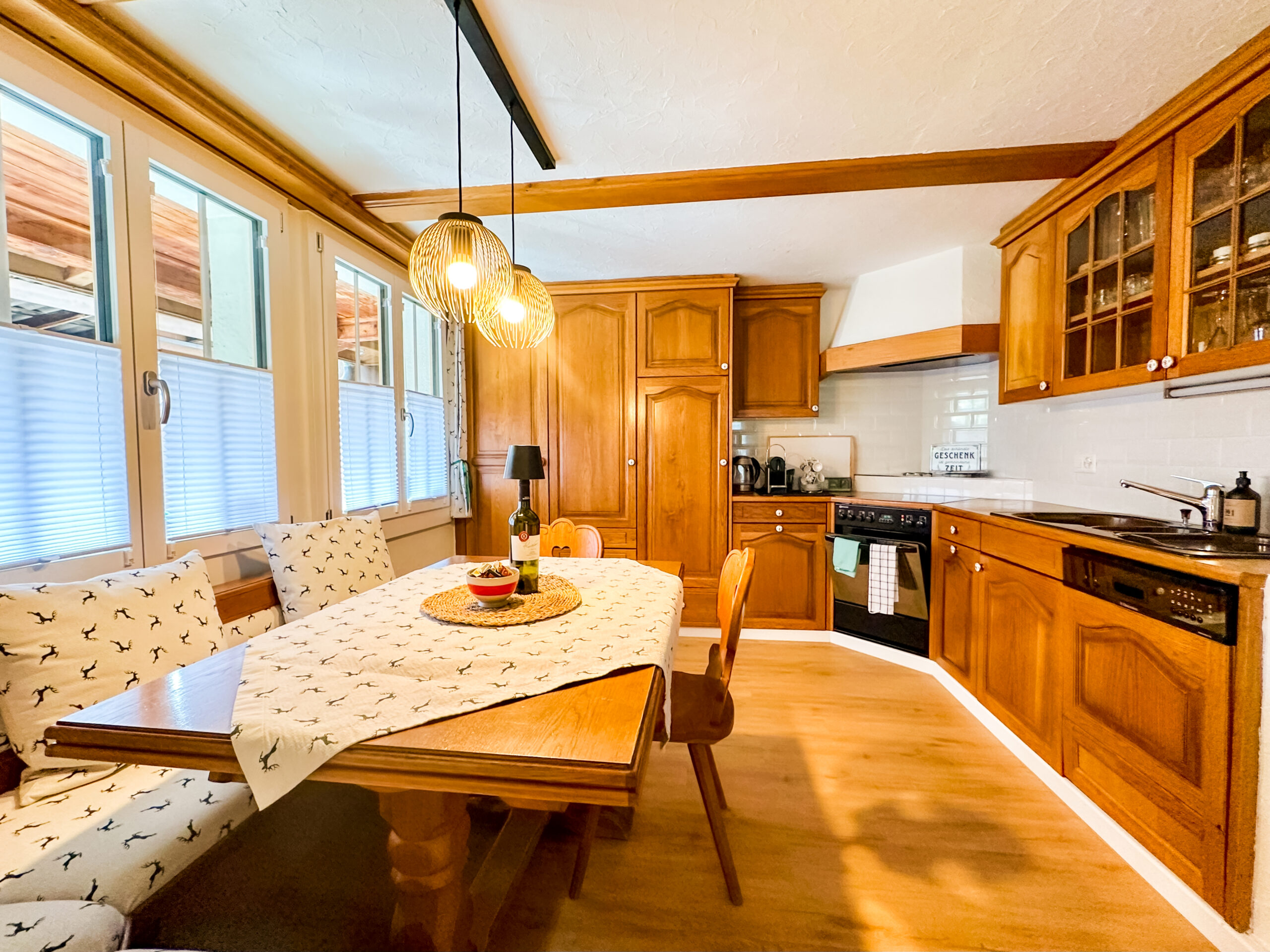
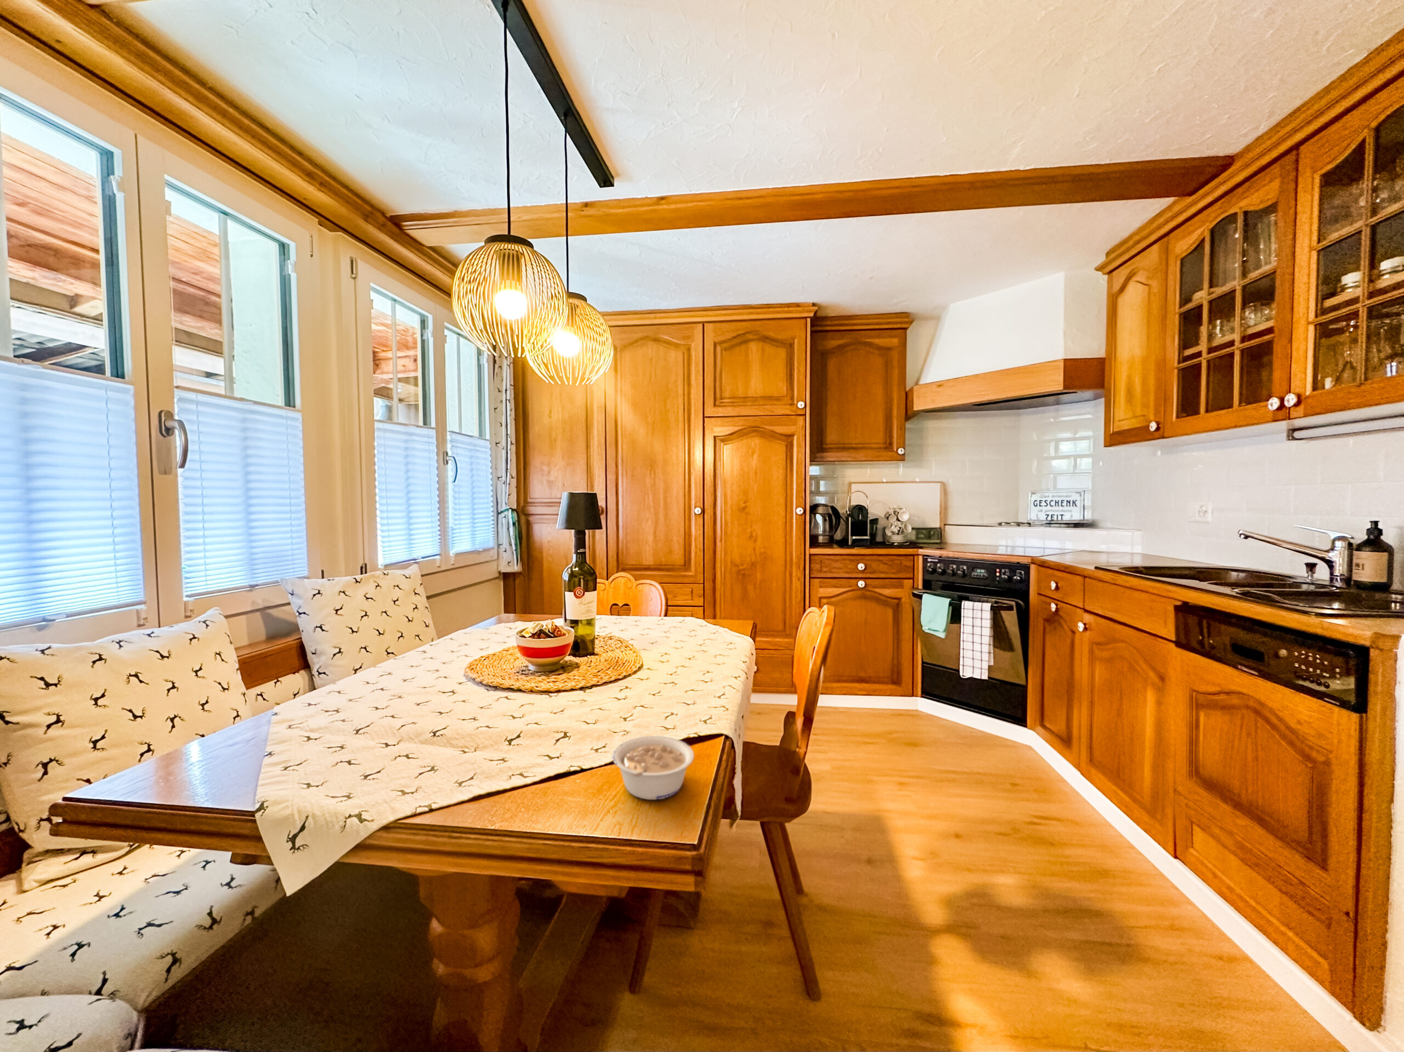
+ legume [611,735,694,800]
